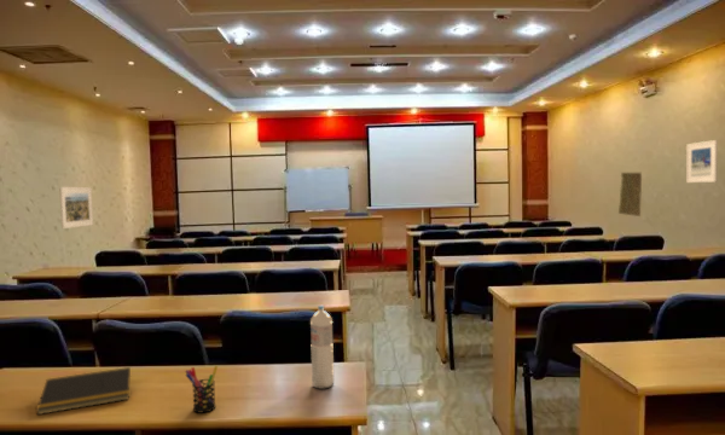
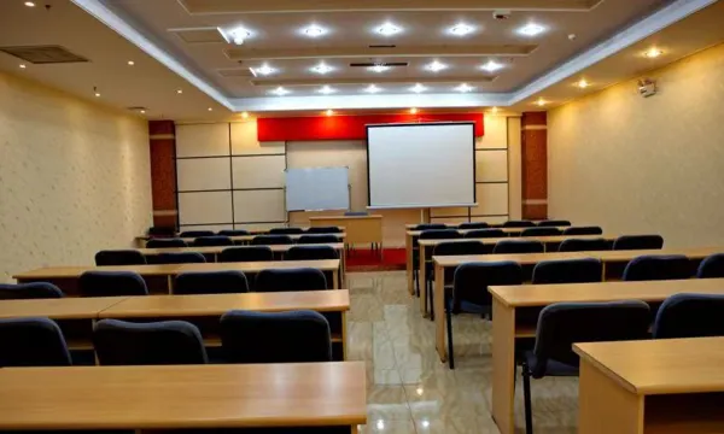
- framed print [58,186,94,230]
- pen holder [184,365,219,414]
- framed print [685,139,719,184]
- road map [617,172,643,218]
- water bottle [309,304,335,390]
- notepad [35,366,132,416]
